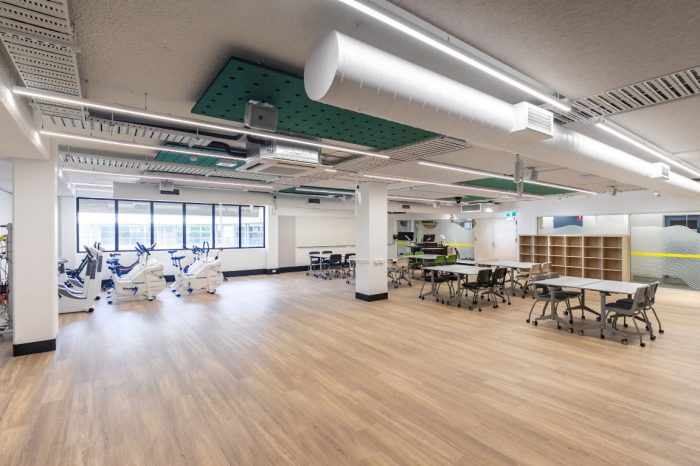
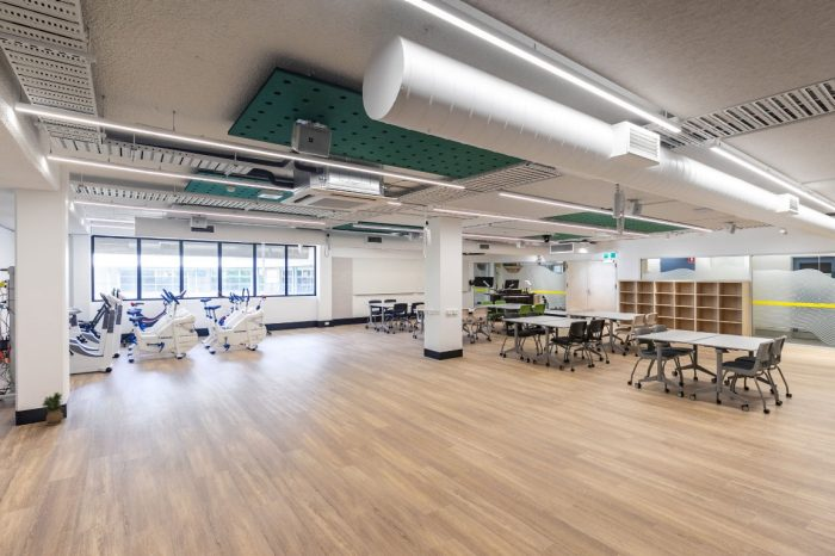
+ potted plant [41,391,64,427]
